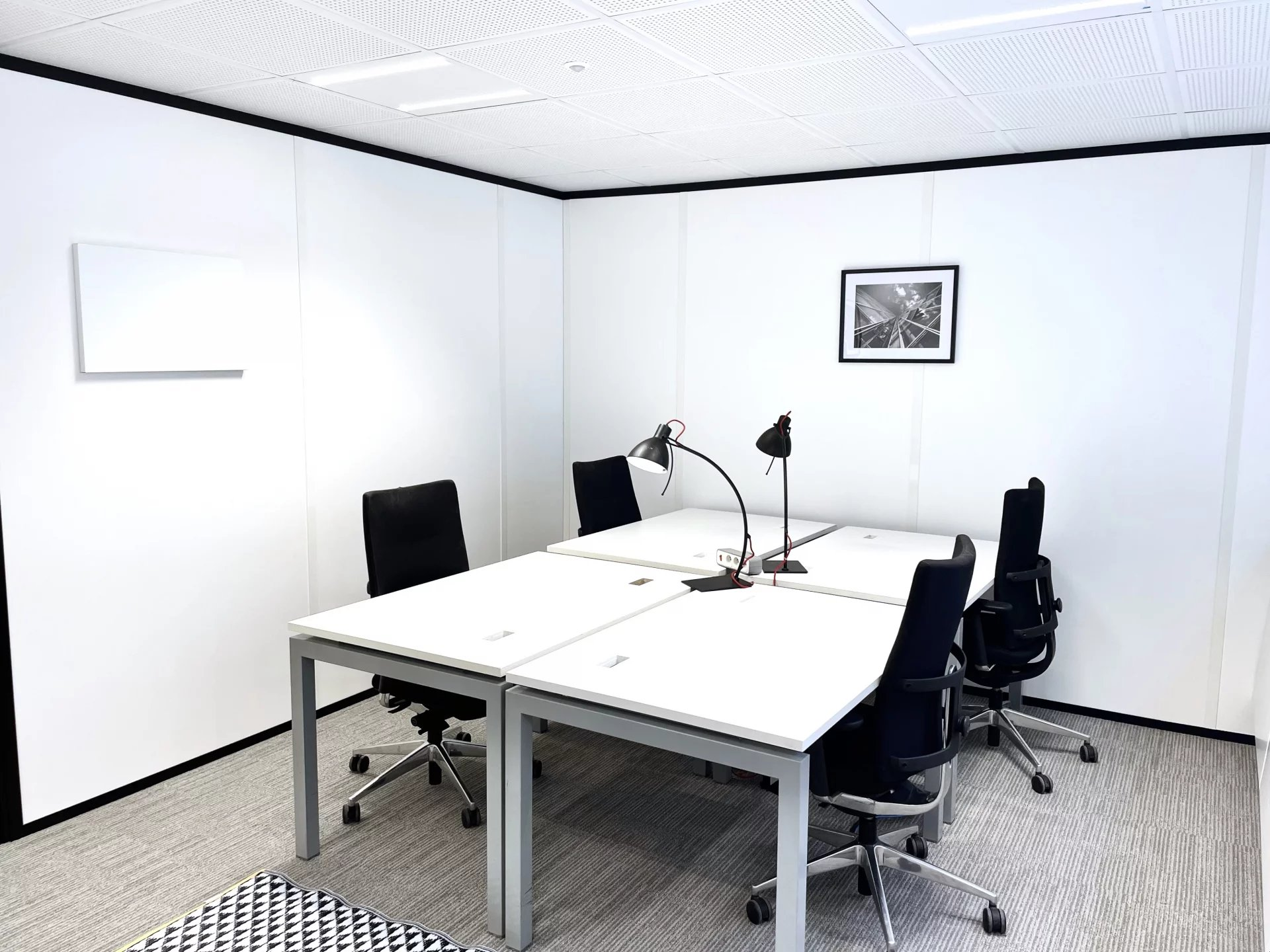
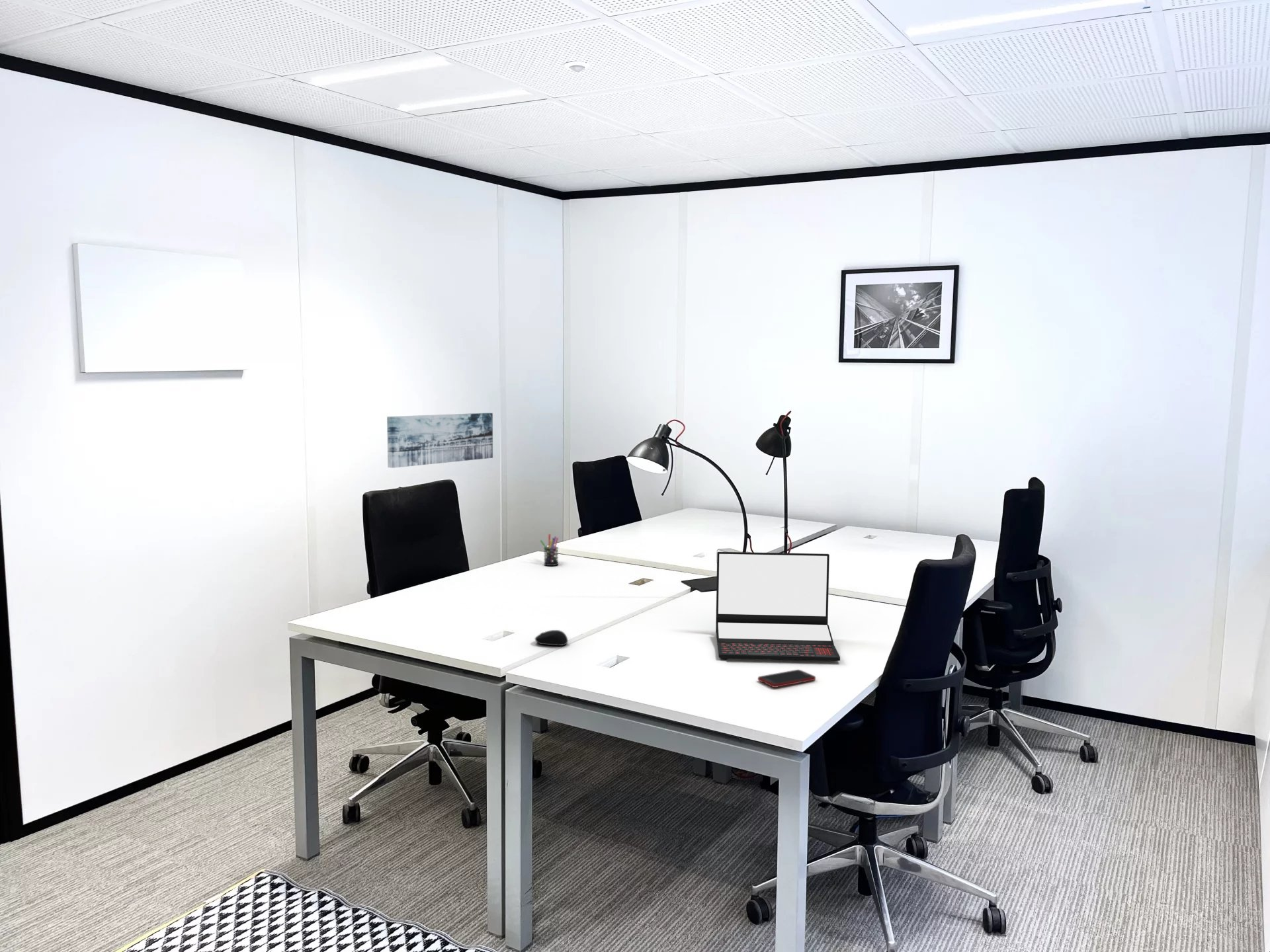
+ wall art [386,413,493,469]
+ cell phone [757,669,816,688]
+ computer mouse [534,629,569,647]
+ pen holder [540,534,559,567]
+ laptop [715,551,841,662]
